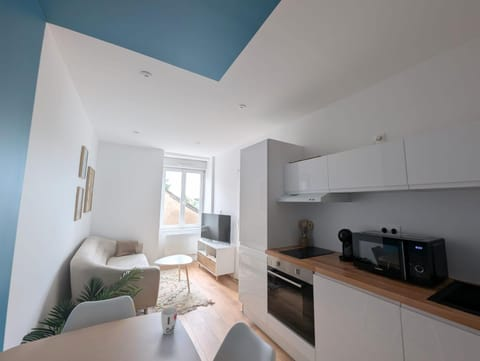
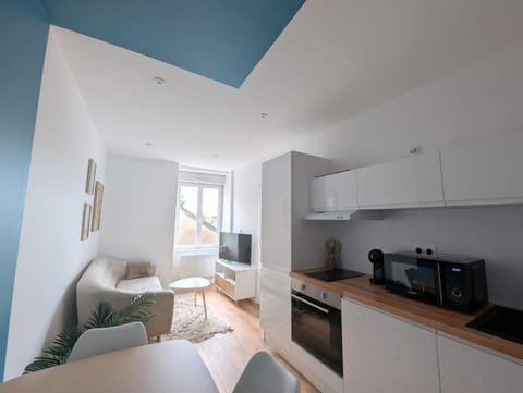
- cup [160,306,178,335]
